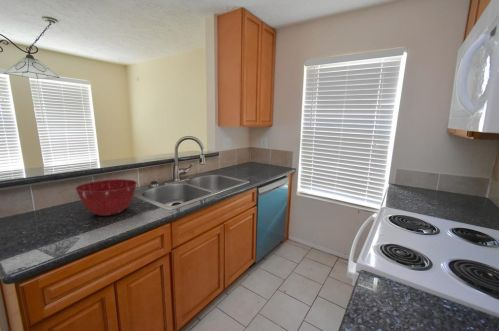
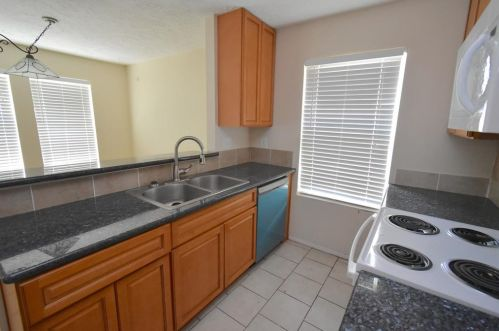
- mixing bowl [74,178,138,217]
